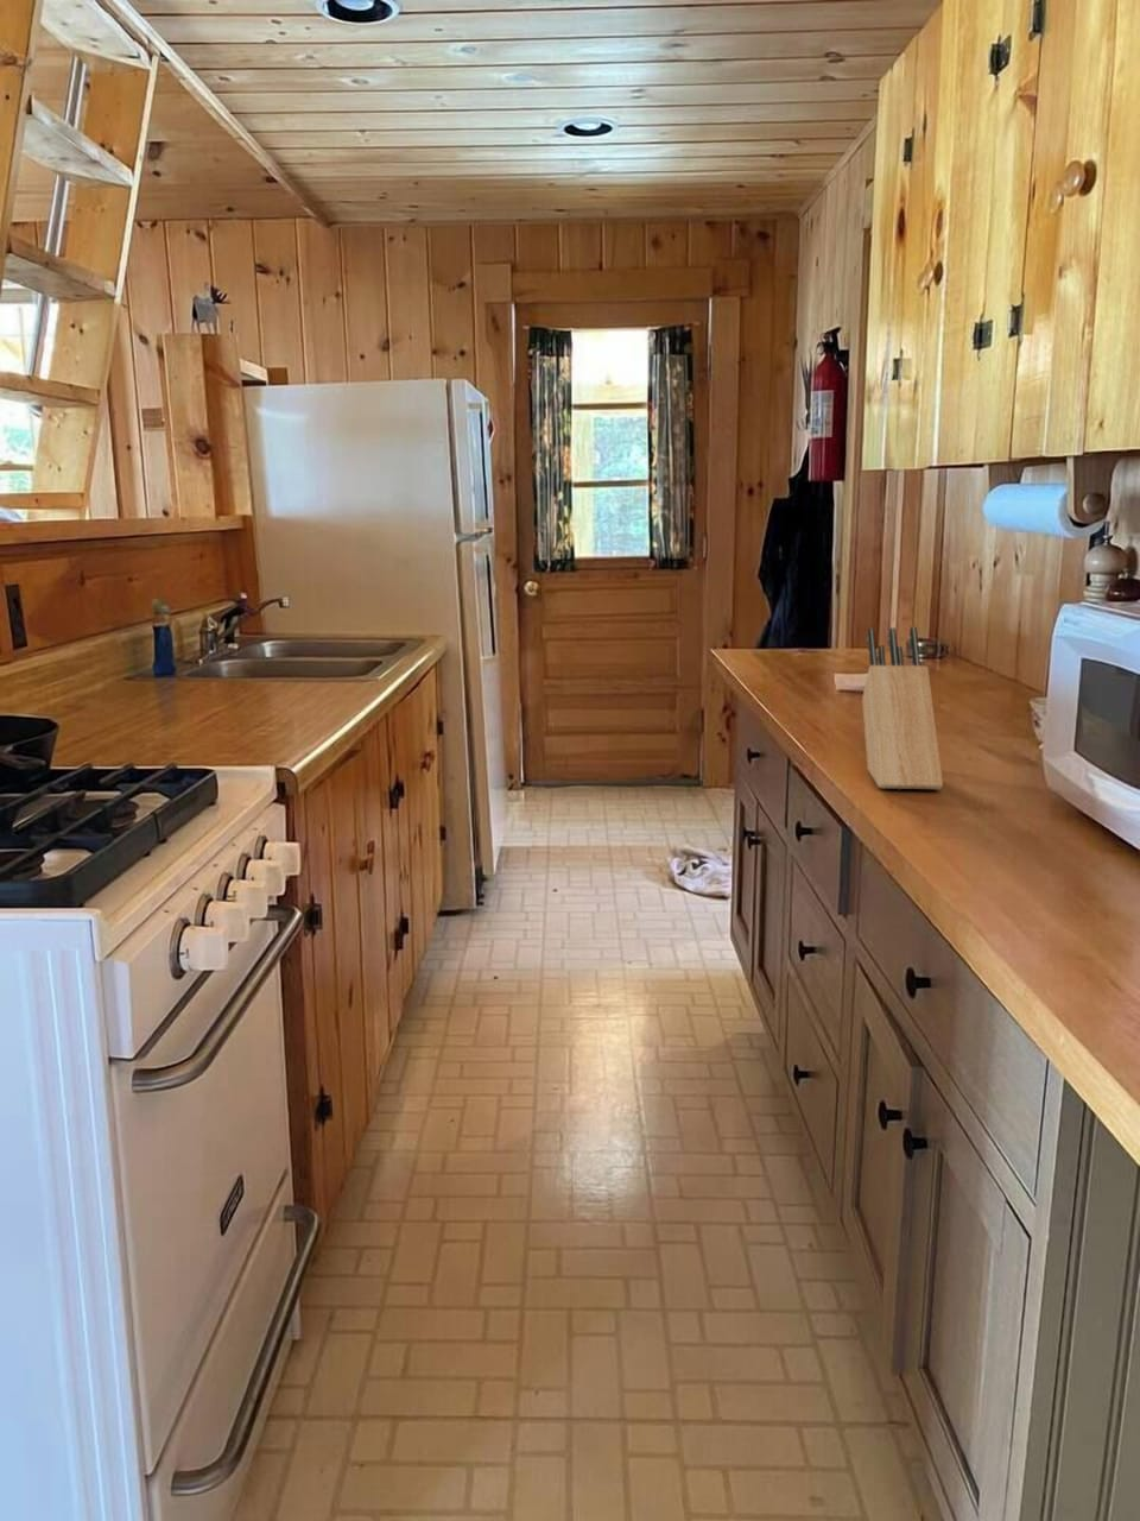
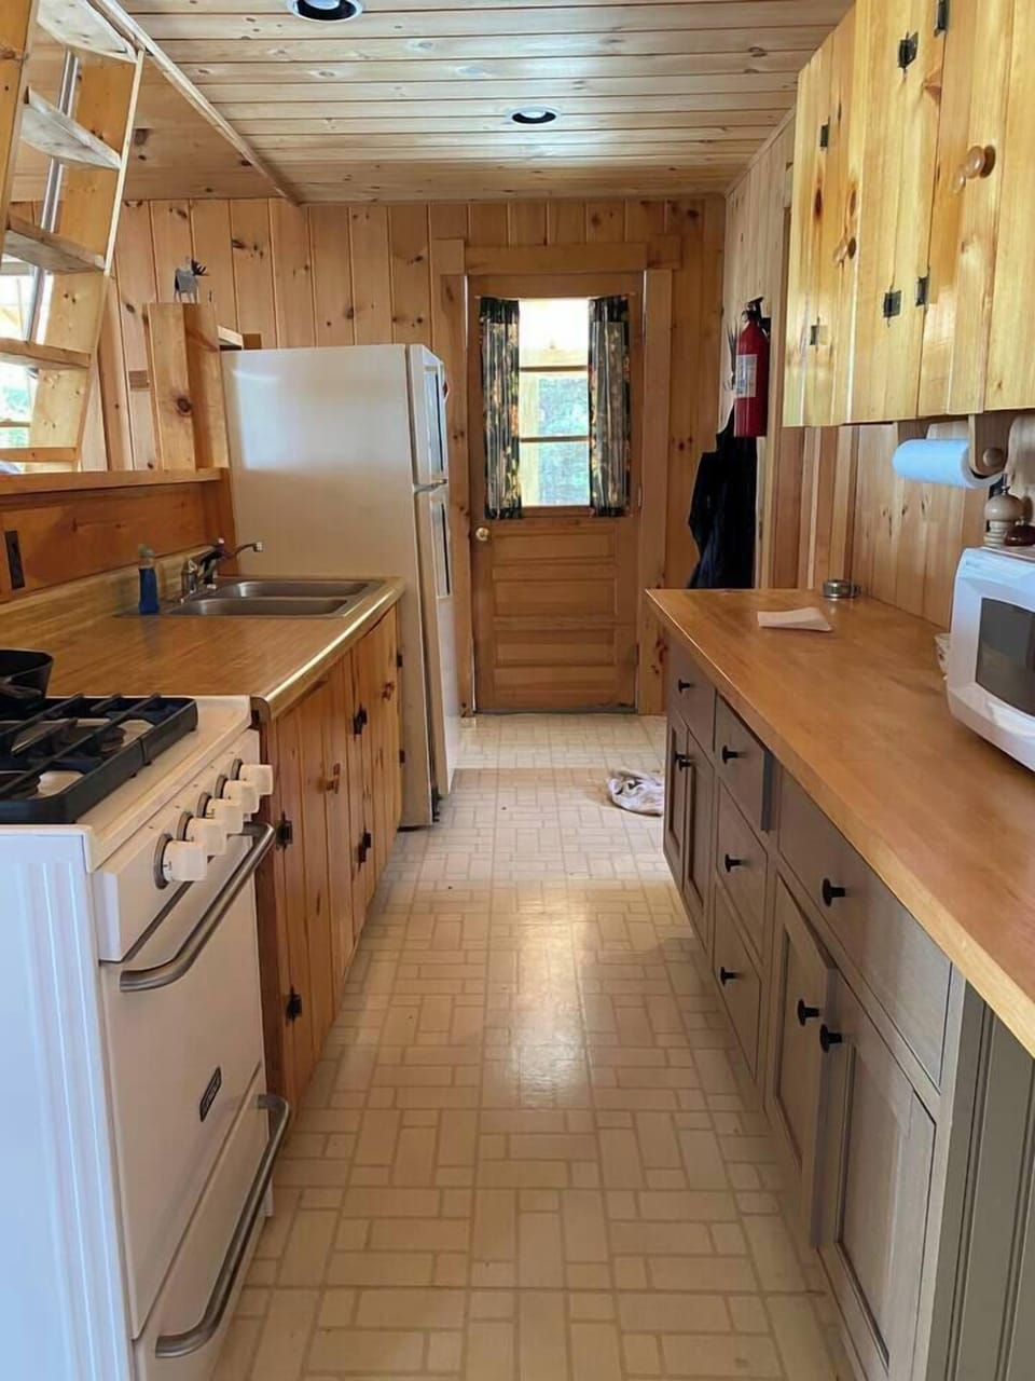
- knife block [861,625,944,790]
